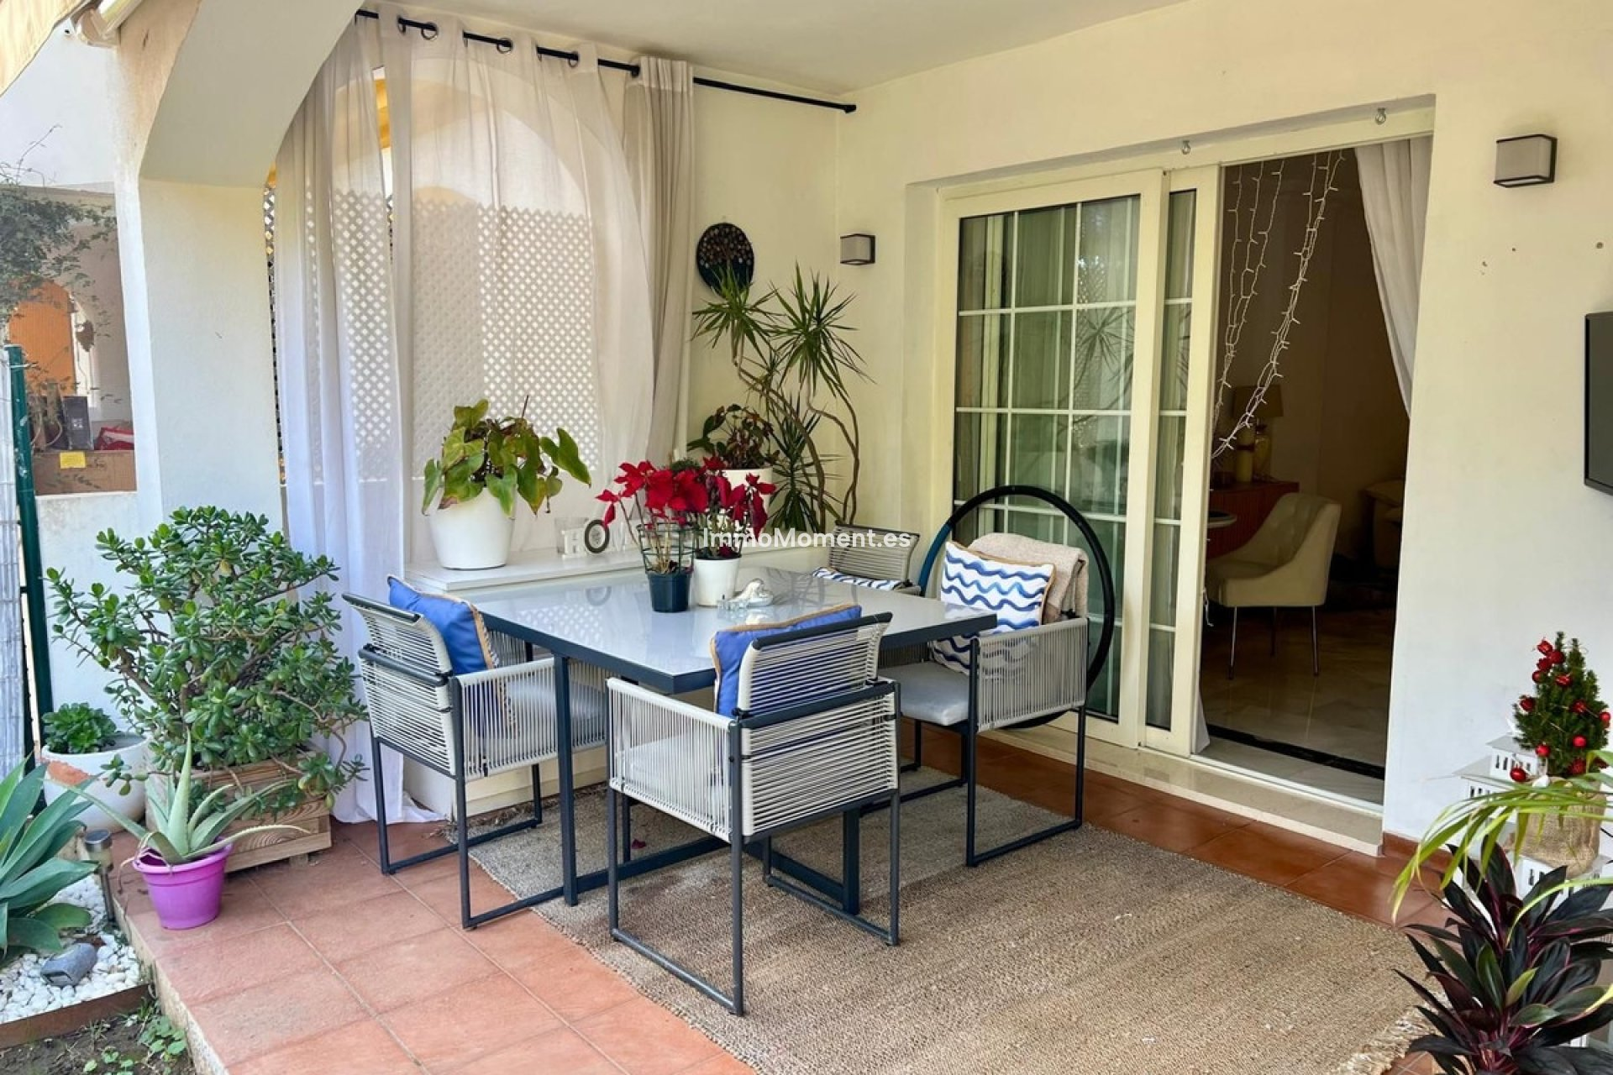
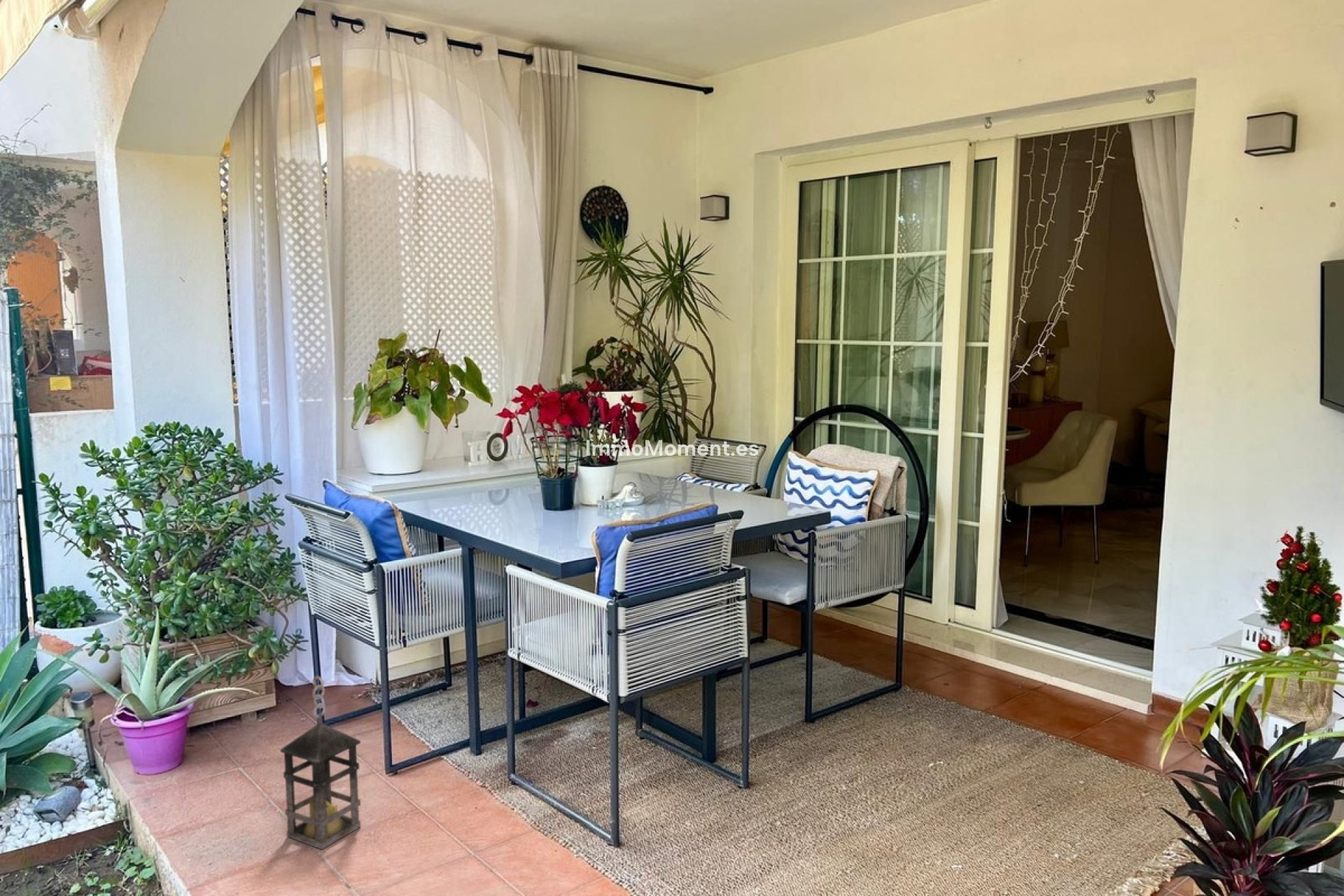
+ lantern [279,675,361,850]
